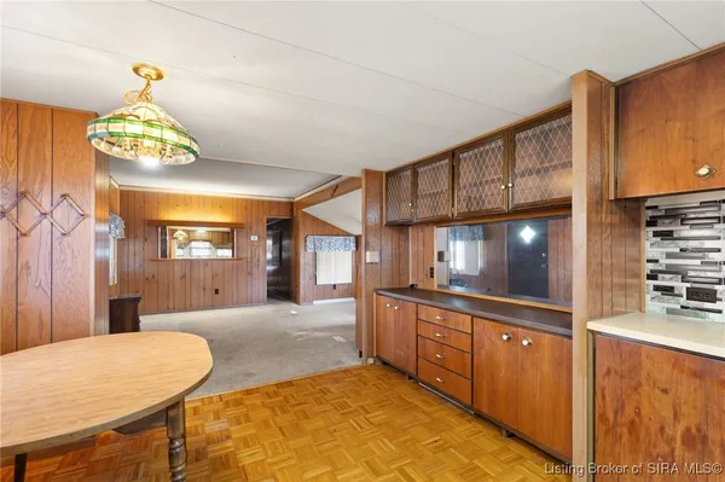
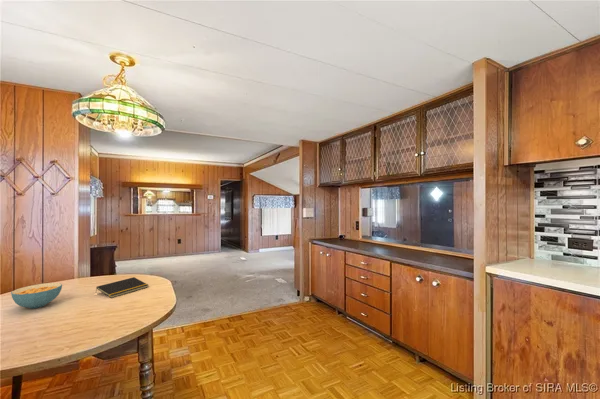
+ cereal bowl [10,282,63,309]
+ notepad [95,276,149,299]
